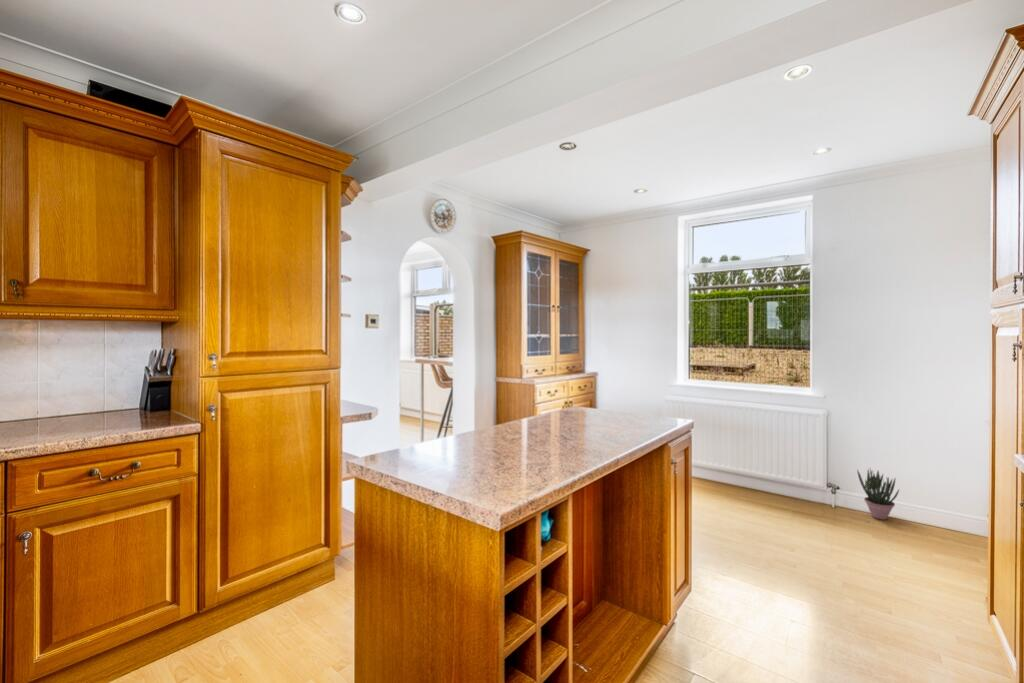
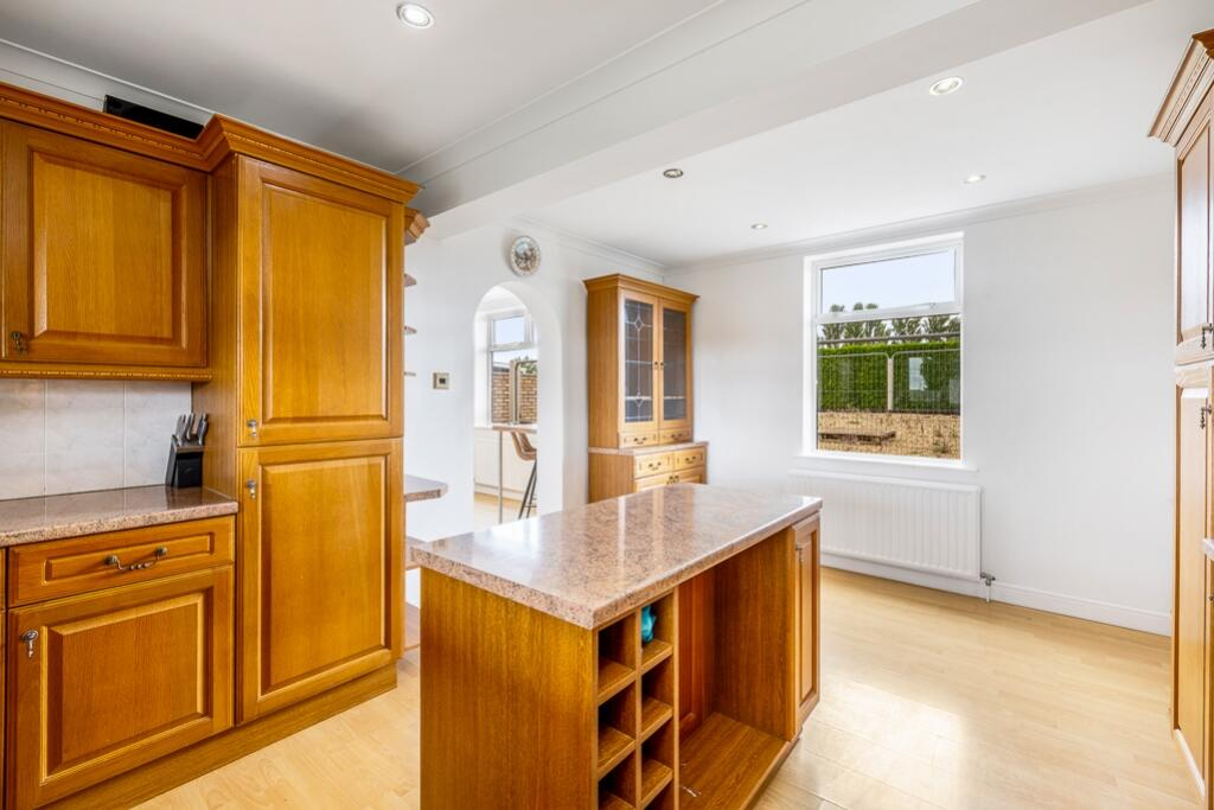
- potted plant [856,468,900,521]
